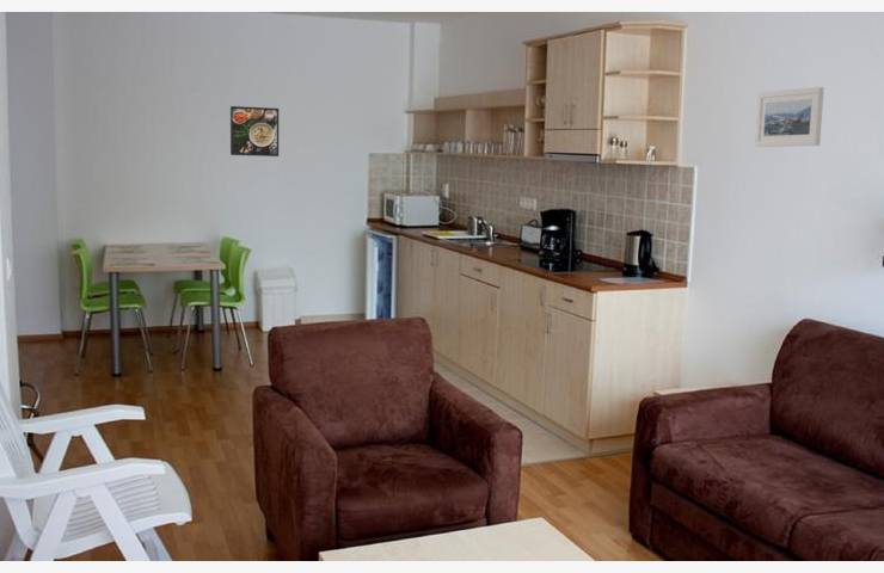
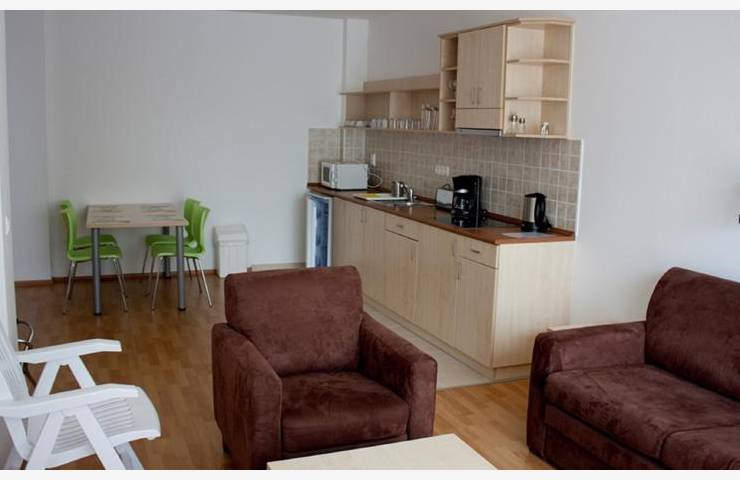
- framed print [229,105,280,158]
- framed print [754,86,825,148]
